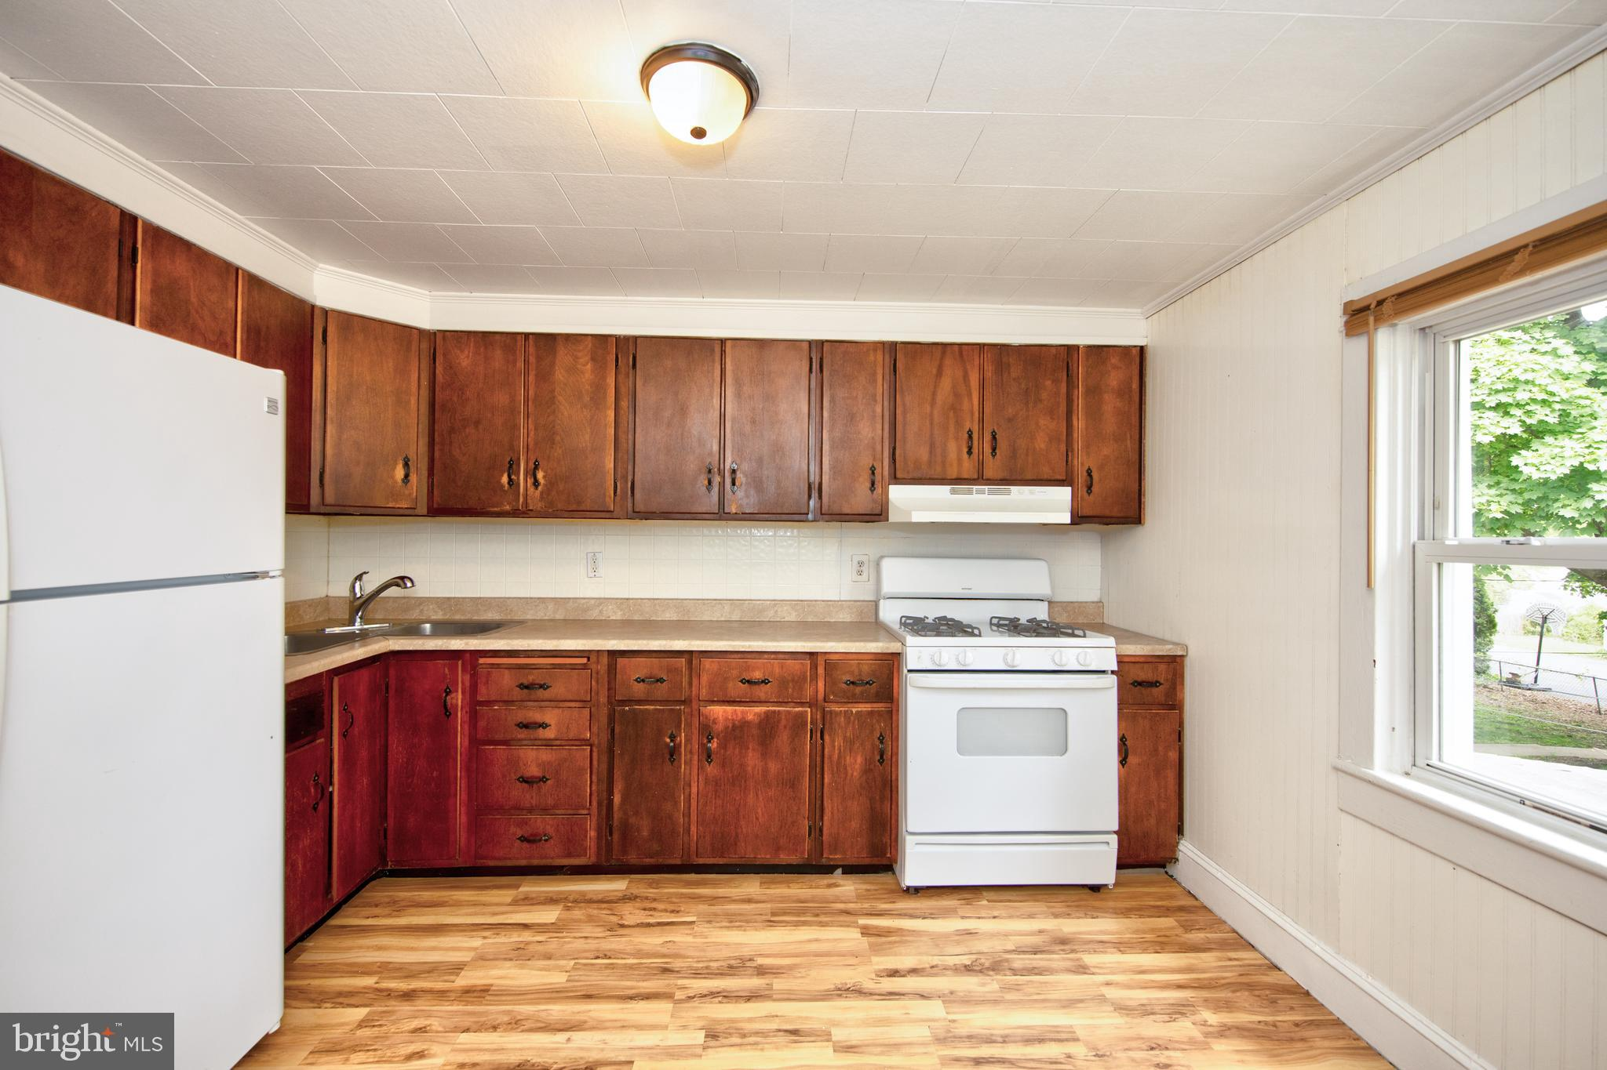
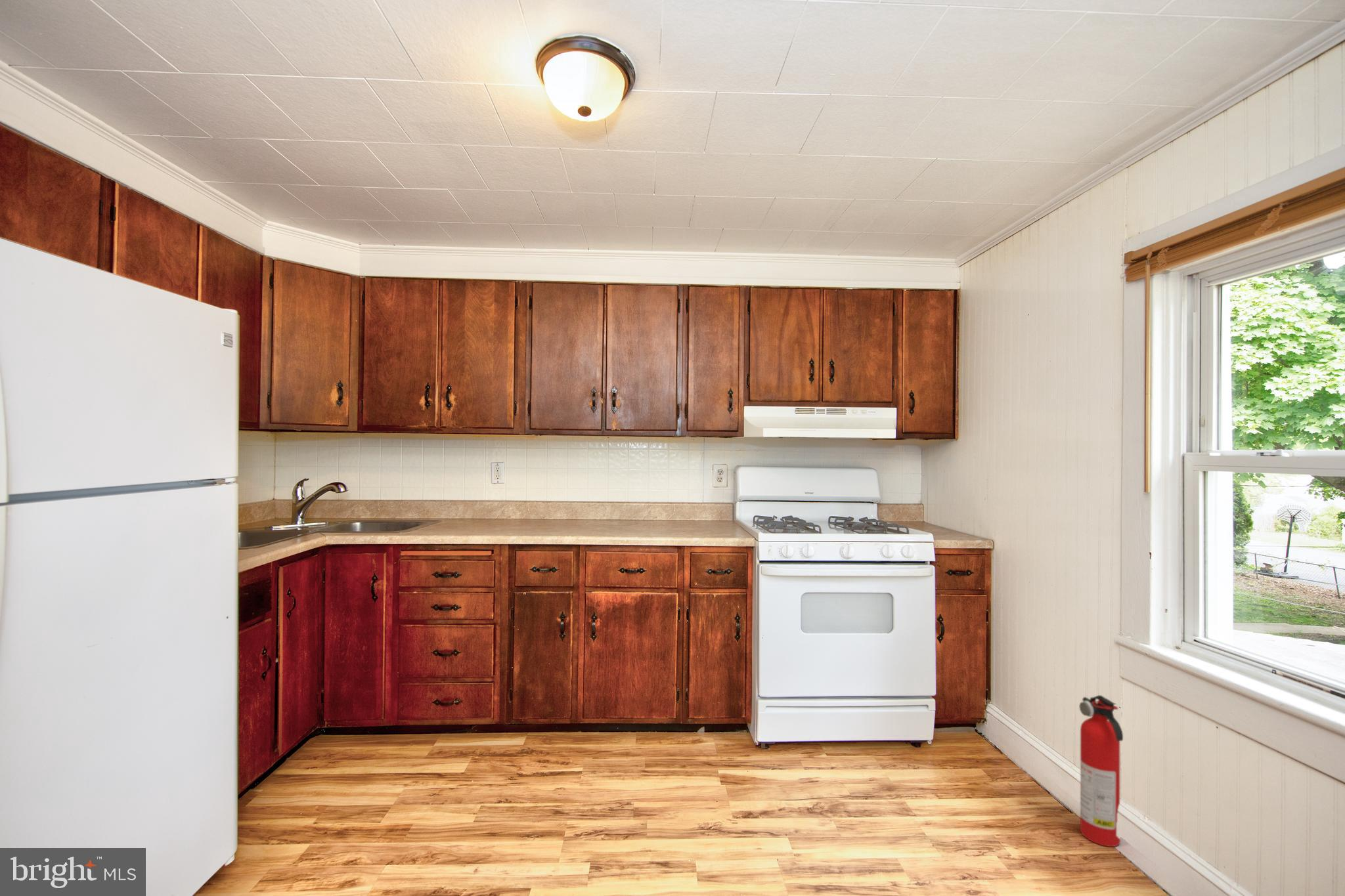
+ fire extinguisher [1079,694,1124,847]
